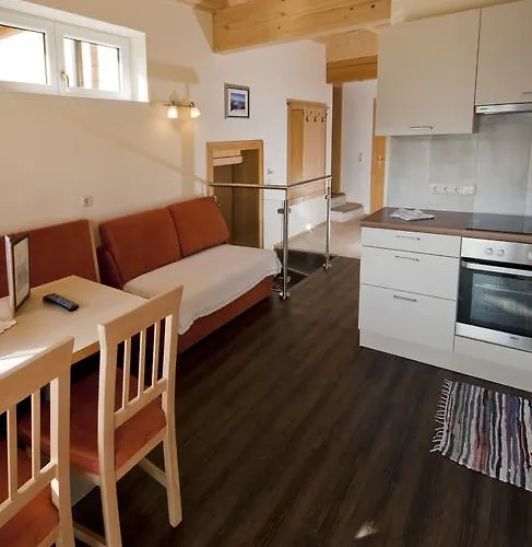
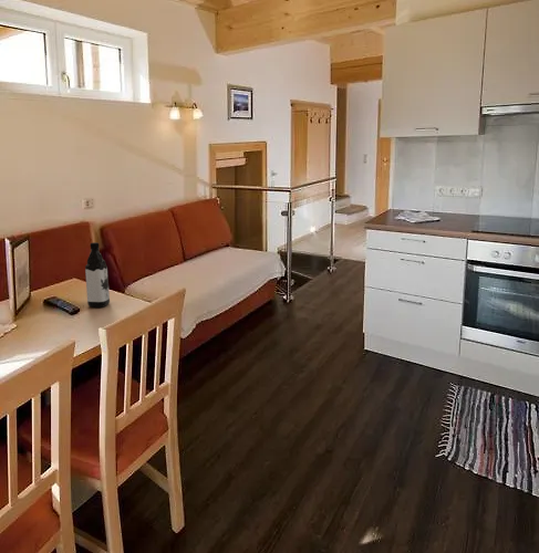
+ water bottle [84,241,111,309]
